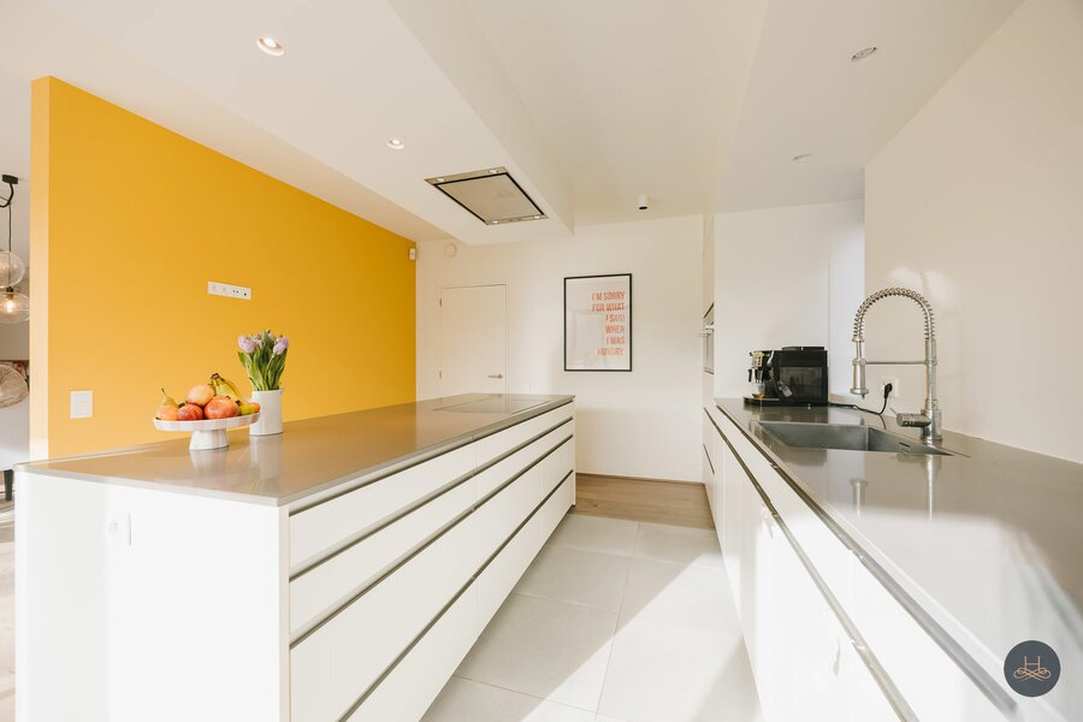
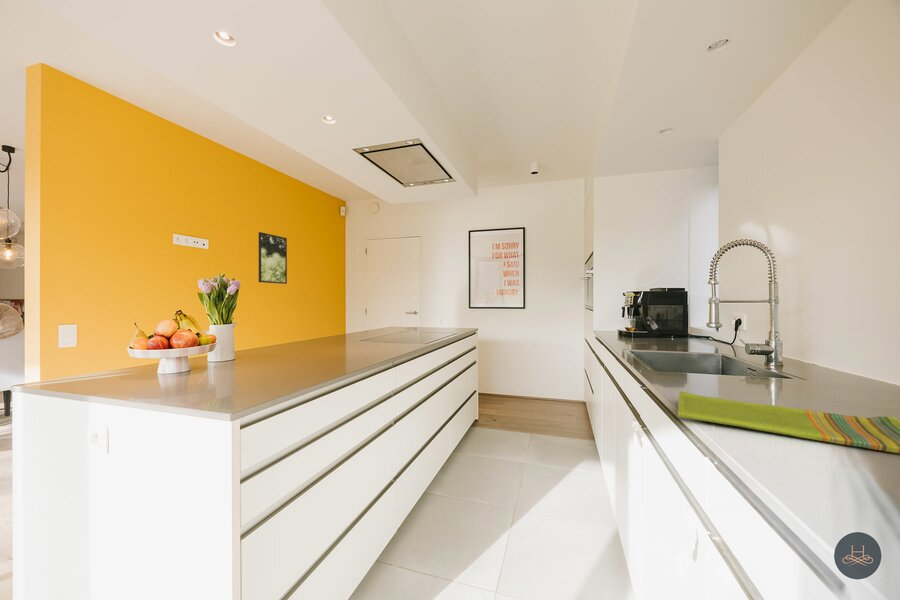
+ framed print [258,231,288,285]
+ dish towel [677,390,900,454]
